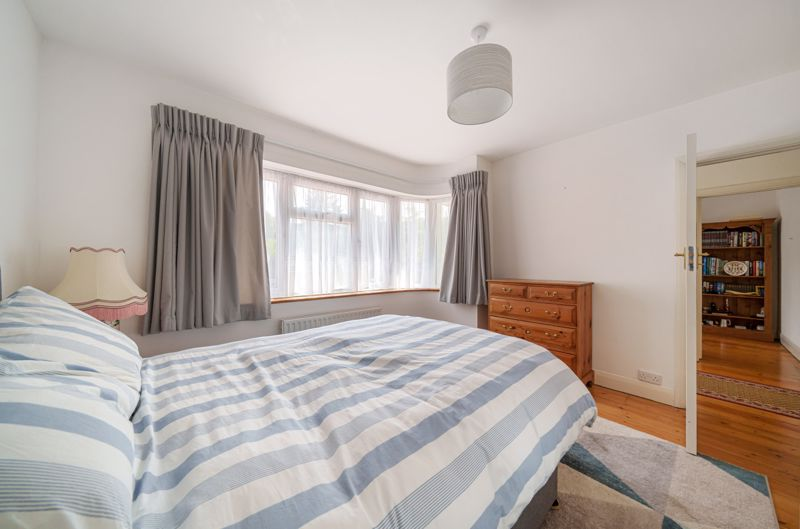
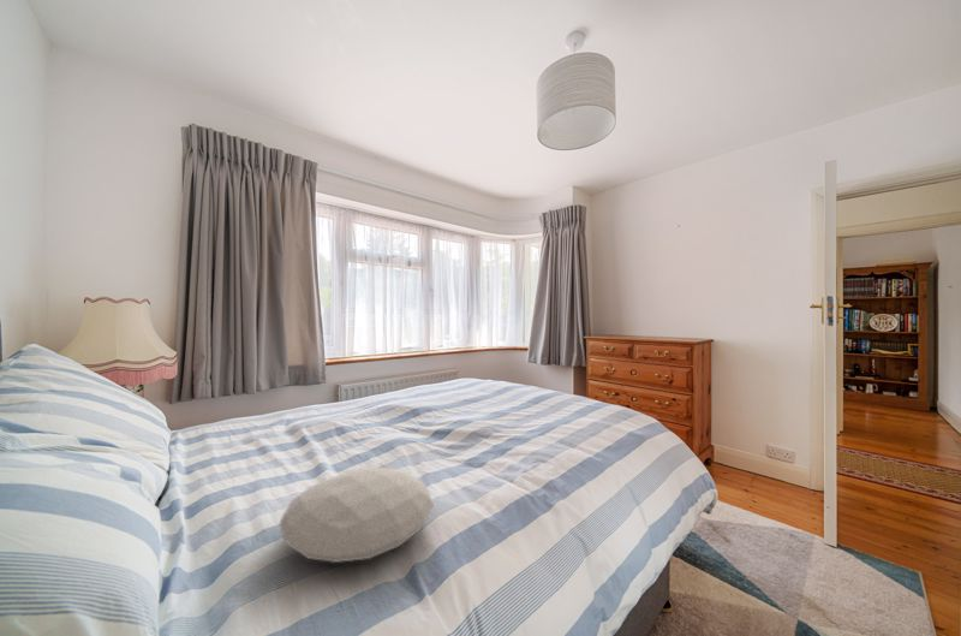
+ cushion [277,466,435,564]
